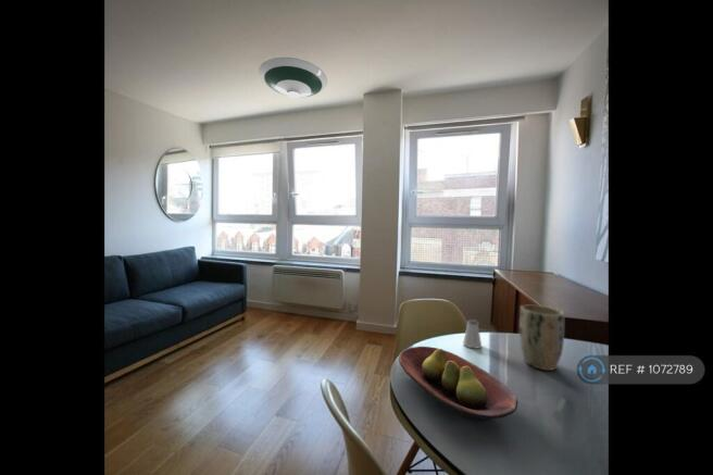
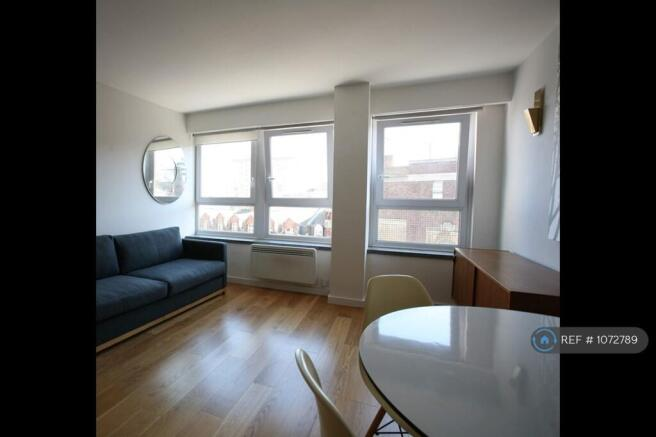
- fruit bowl [398,346,518,423]
- saltshaker [462,318,483,350]
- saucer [258,57,328,99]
- plant pot [518,304,565,372]
